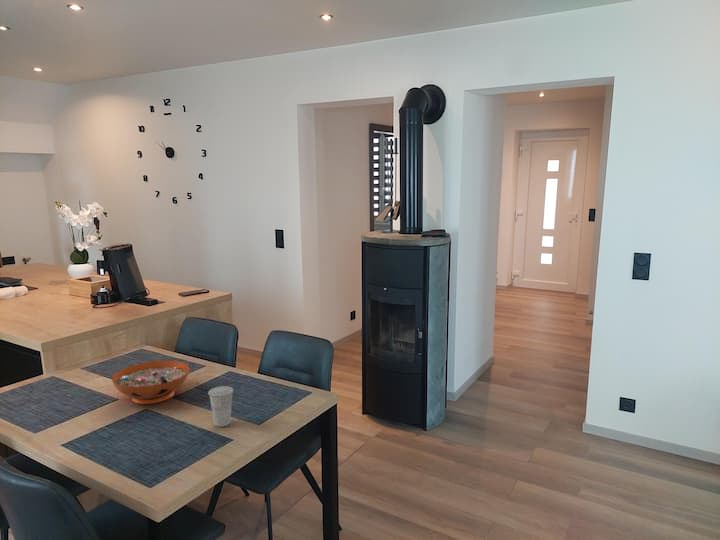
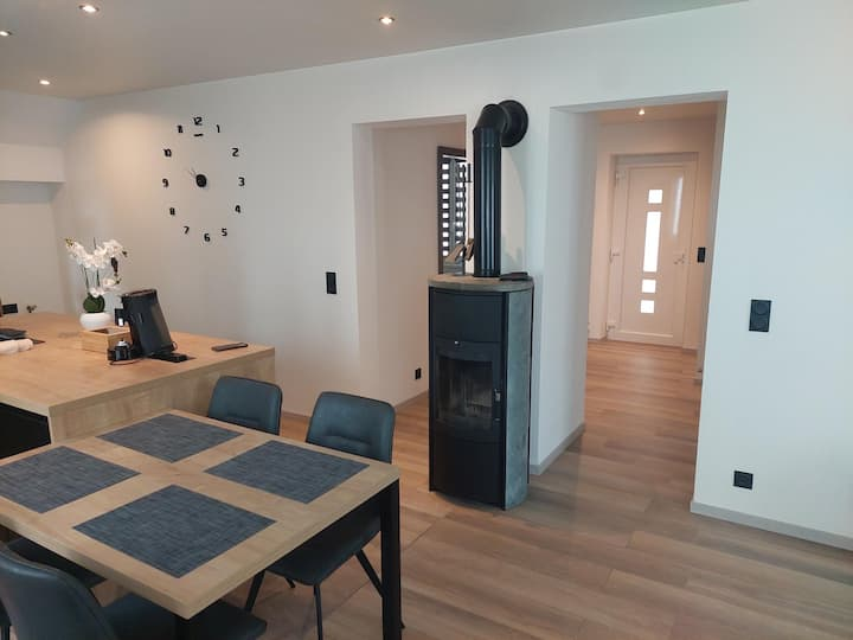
- cup [207,385,235,428]
- decorative bowl [111,360,191,405]
